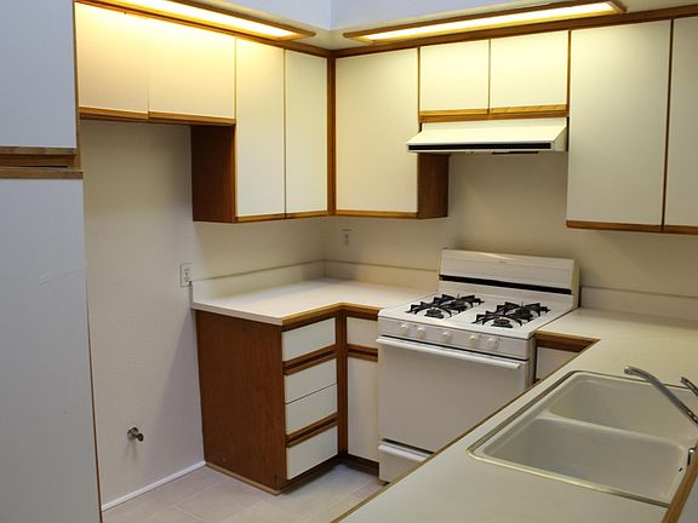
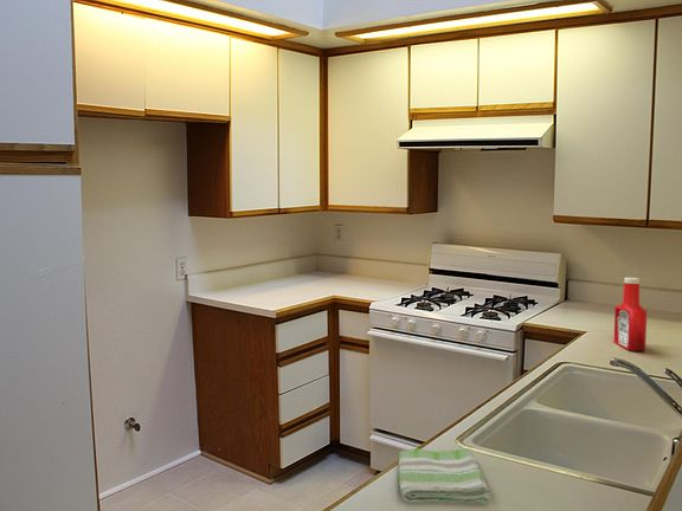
+ dish towel [397,447,491,505]
+ soap bottle [613,277,648,352]
